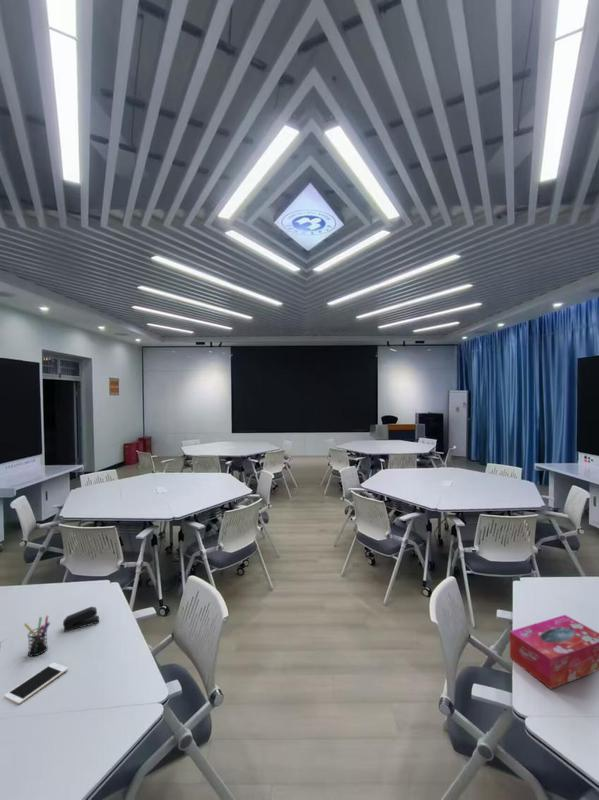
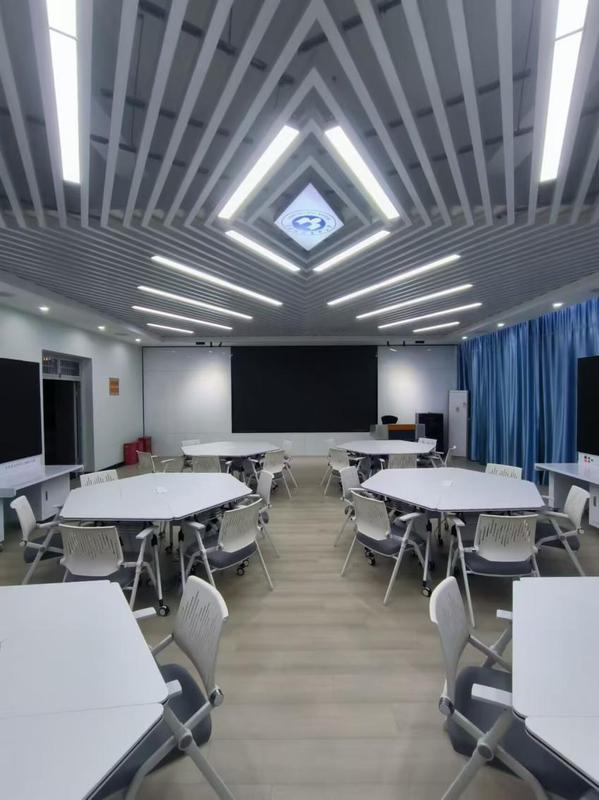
- tissue box [509,614,599,690]
- cell phone [3,661,69,705]
- pen holder [23,615,51,657]
- stapler [62,606,100,633]
